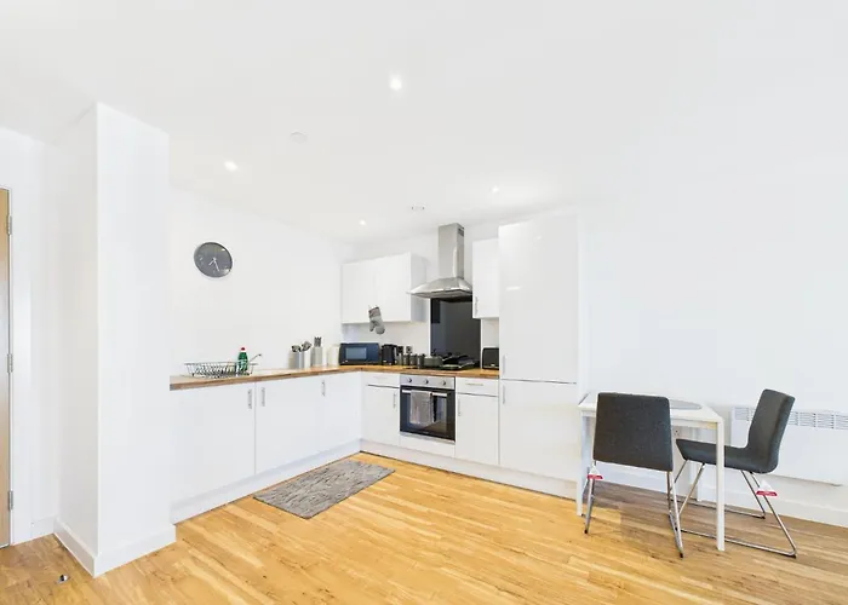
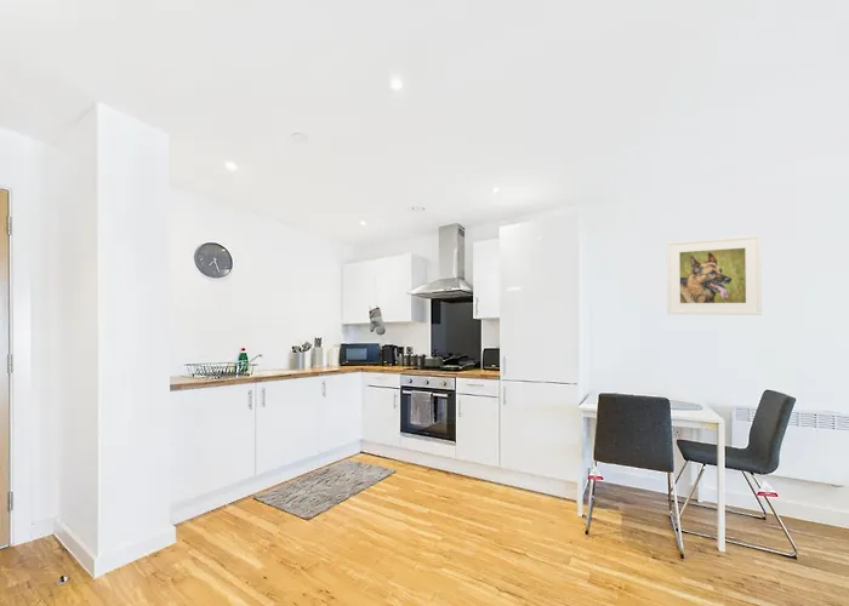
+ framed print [666,234,763,316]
